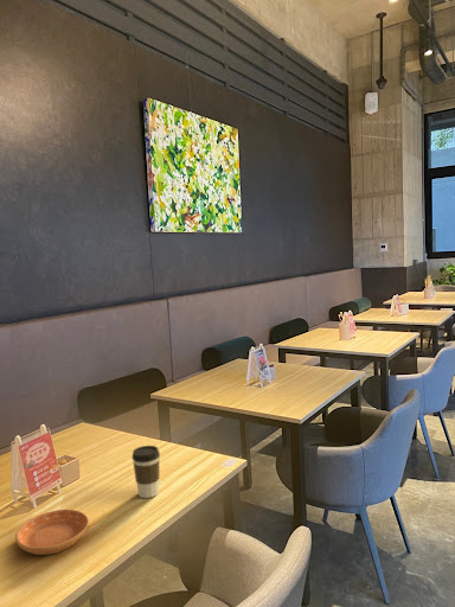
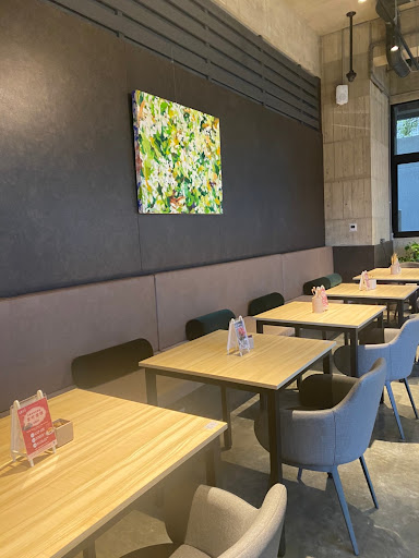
- coffee cup [132,445,161,499]
- saucer [14,509,90,556]
